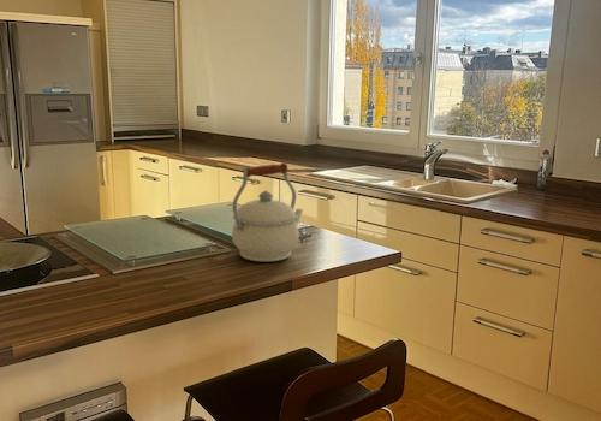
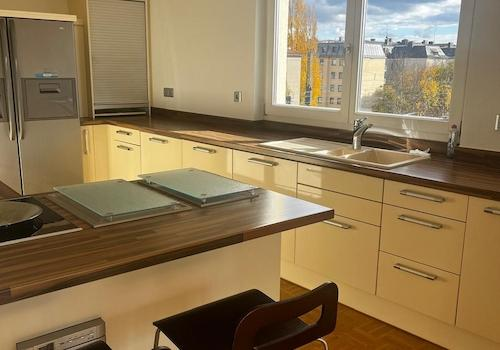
- kettle [231,162,304,263]
